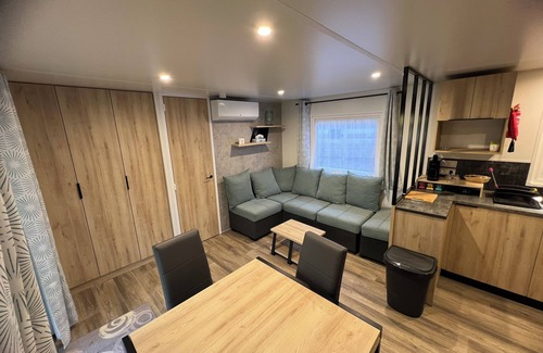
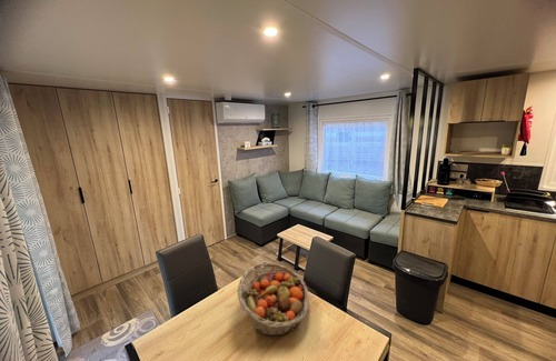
+ fruit basket [237,262,309,337]
